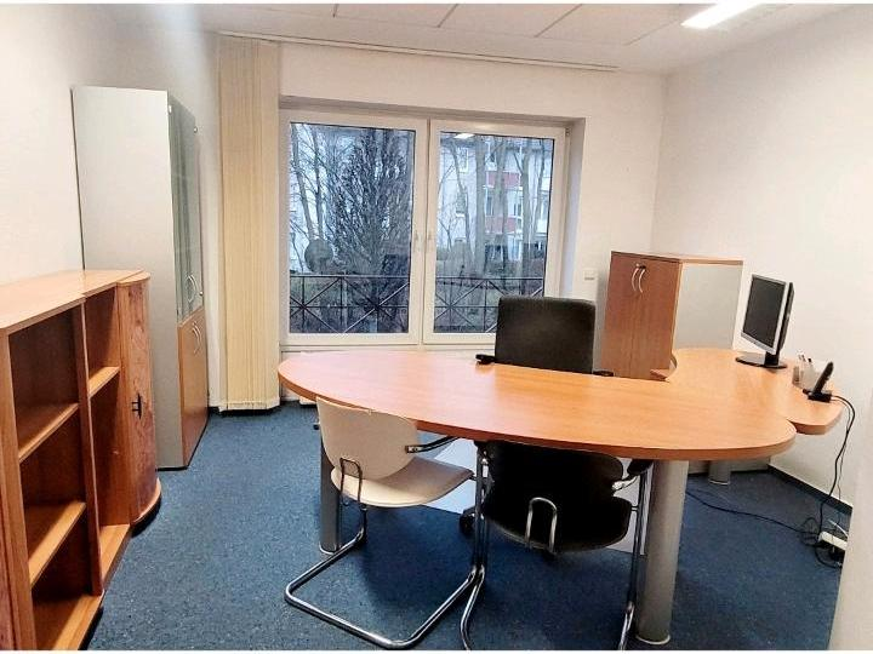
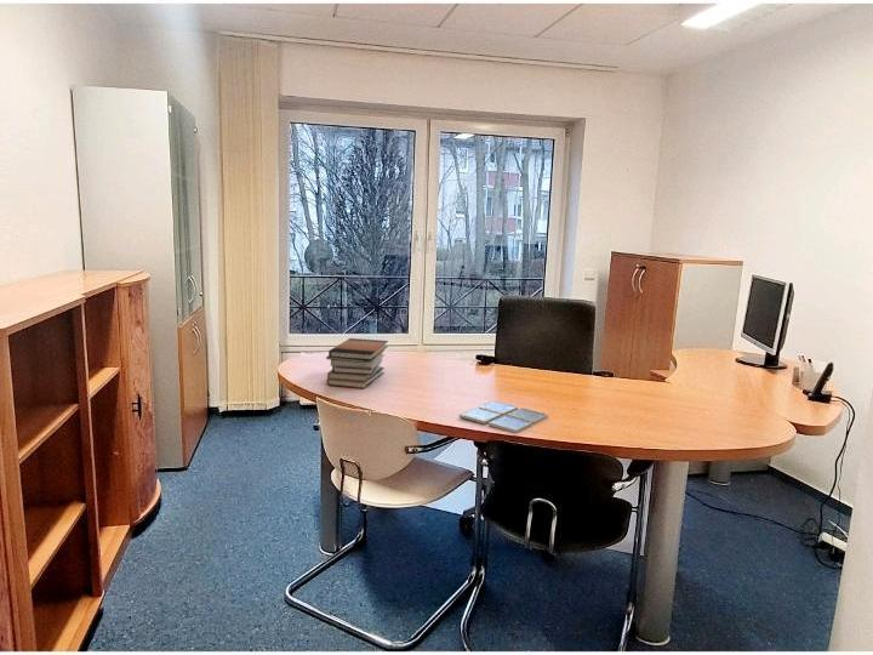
+ book stack [325,337,389,389]
+ drink coaster [458,399,549,434]
